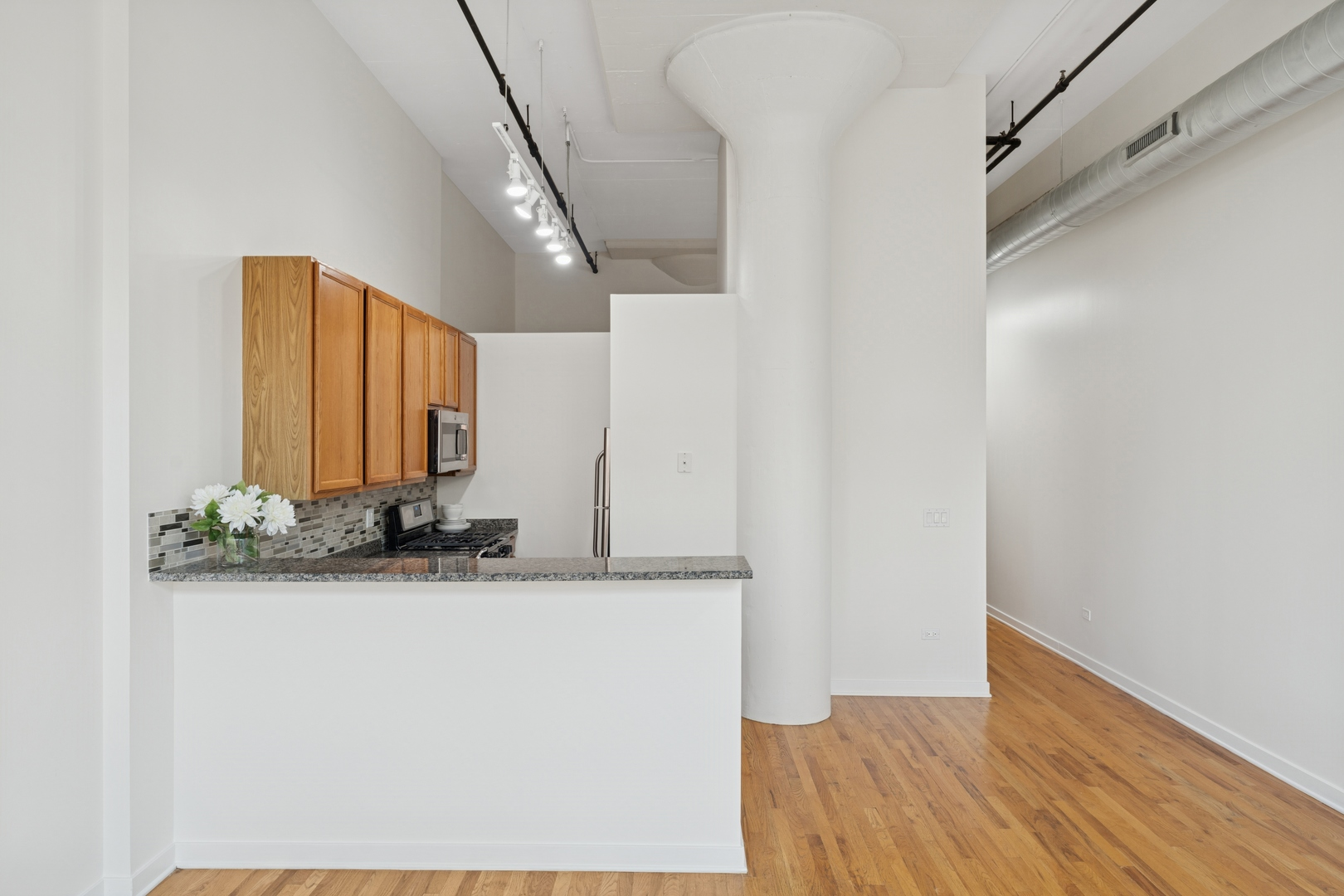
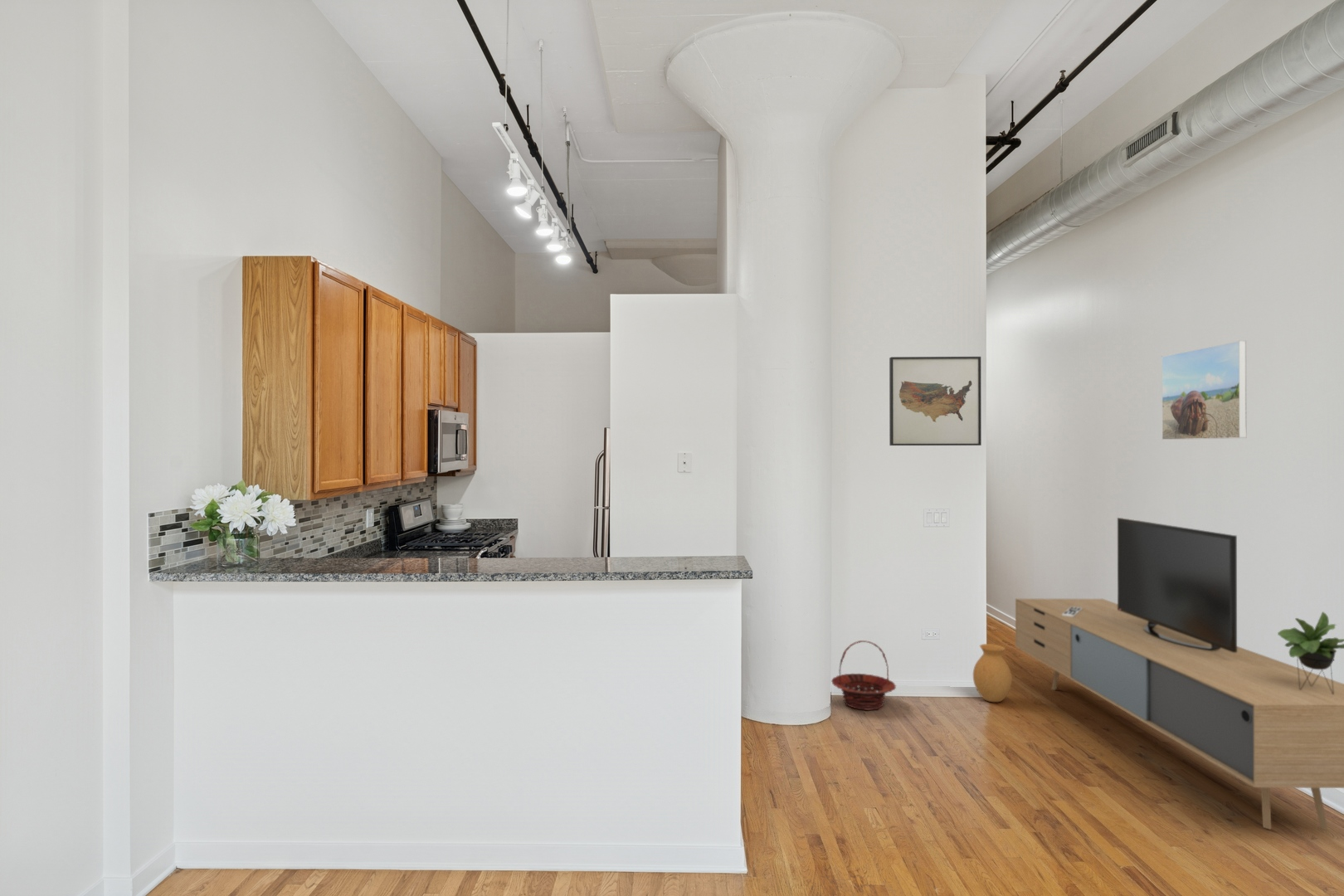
+ media console [1015,517,1344,830]
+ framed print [1161,340,1247,441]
+ basket [830,640,897,711]
+ wall art [889,356,982,446]
+ vase [972,643,1013,703]
